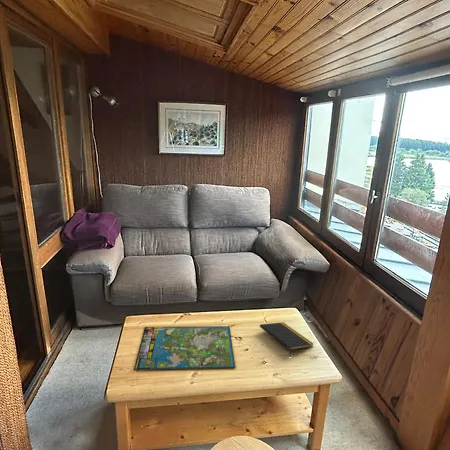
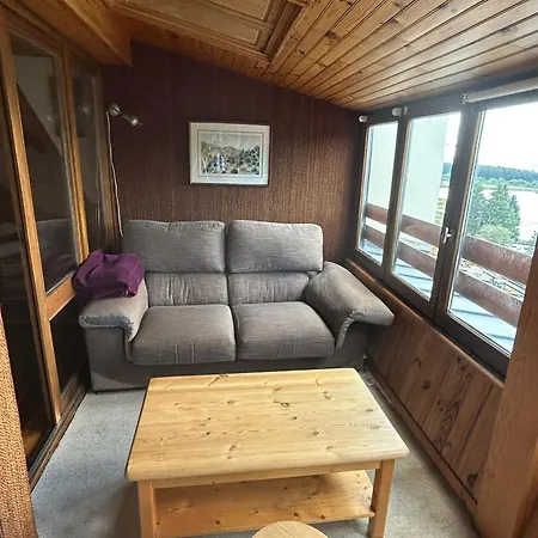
- board game [133,325,236,371]
- notepad [259,321,314,356]
